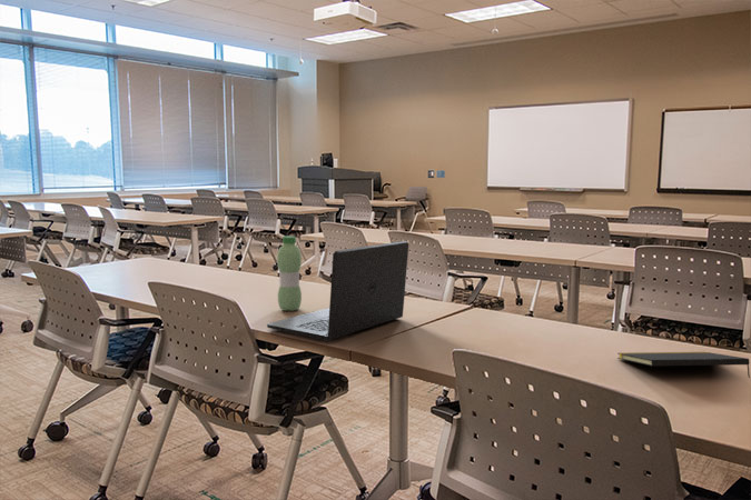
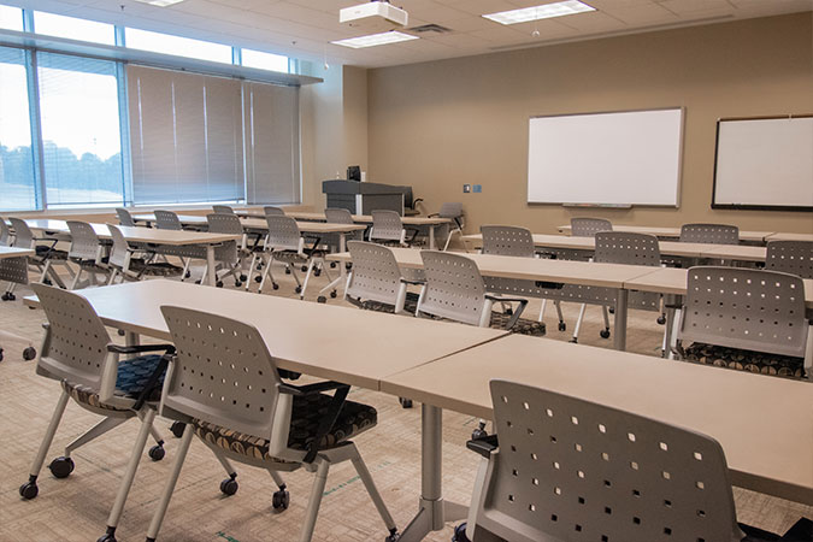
- notepad [616,351,751,379]
- laptop [266,240,409,342]
- water bottle [276,234,303,312]
